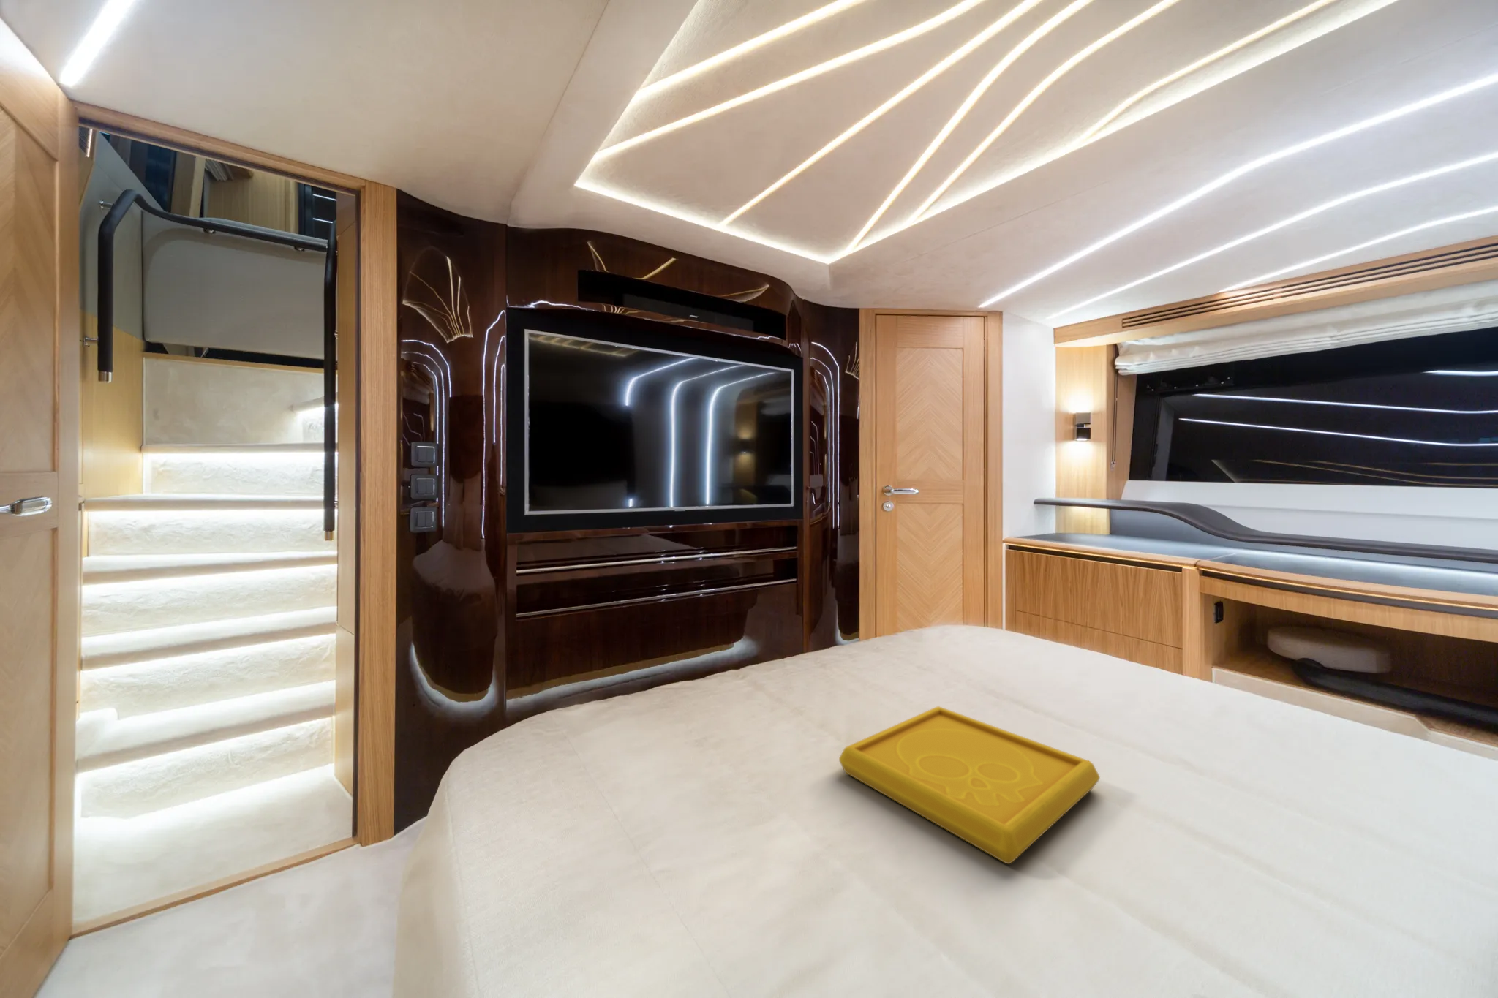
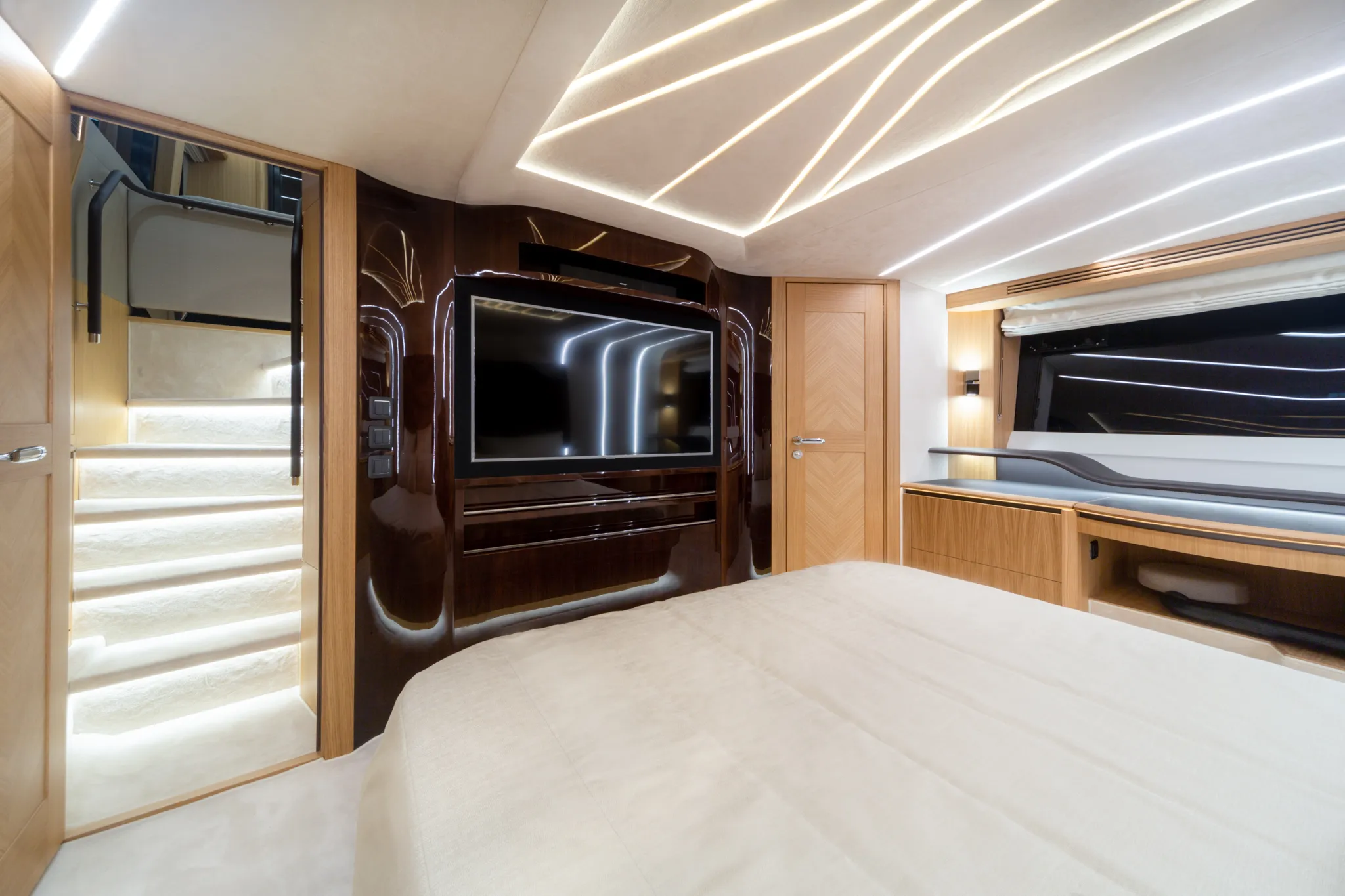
- serving tray [839,705,1100,864]
